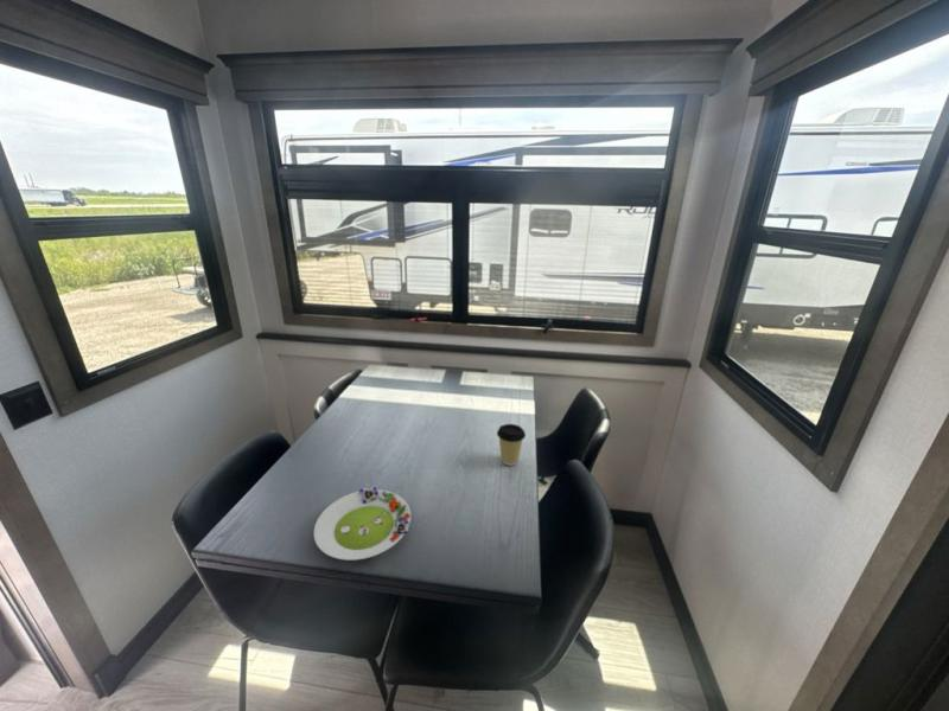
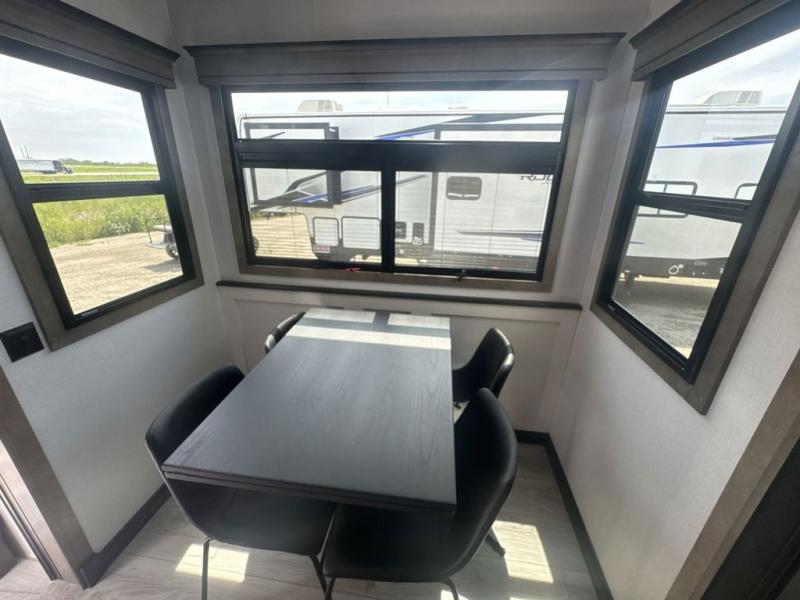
- salad plate [313,486,412,562]
- coffee cup [496,423,527,467]
